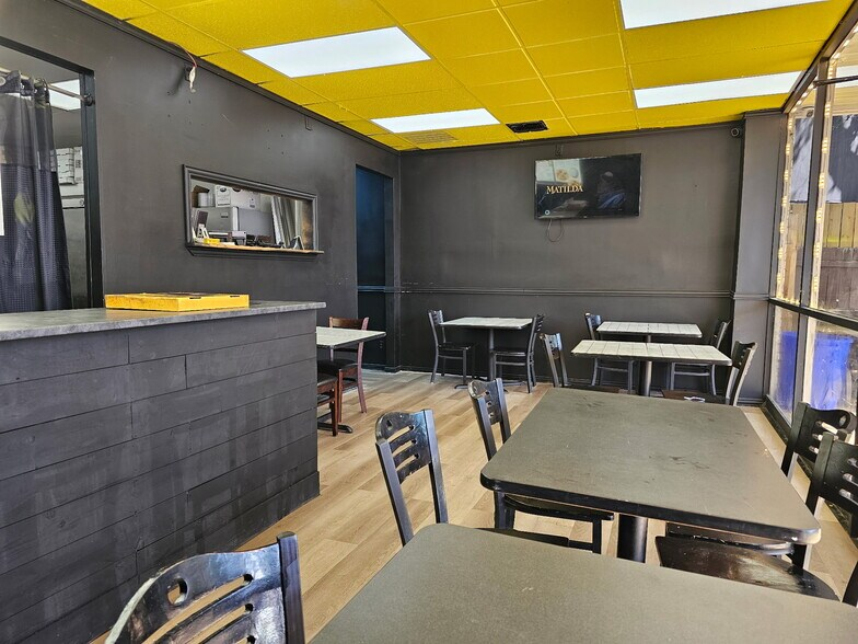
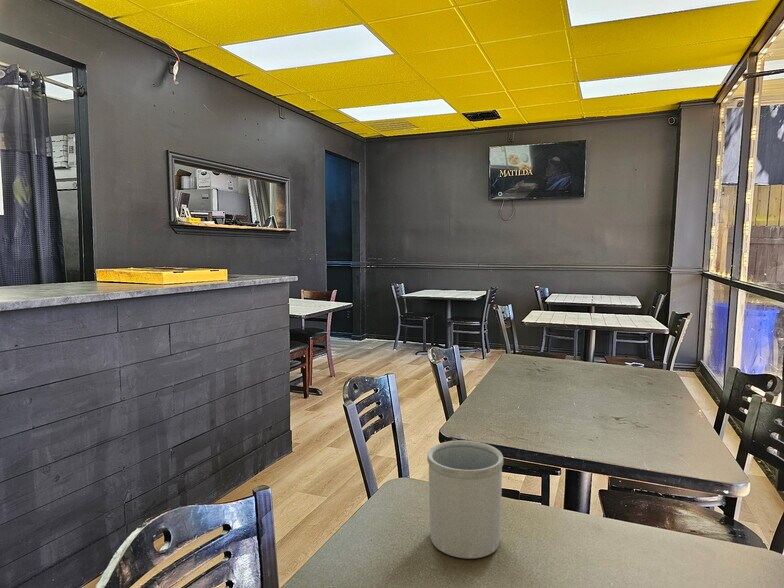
+ utensil holder [426,439,504,560]
